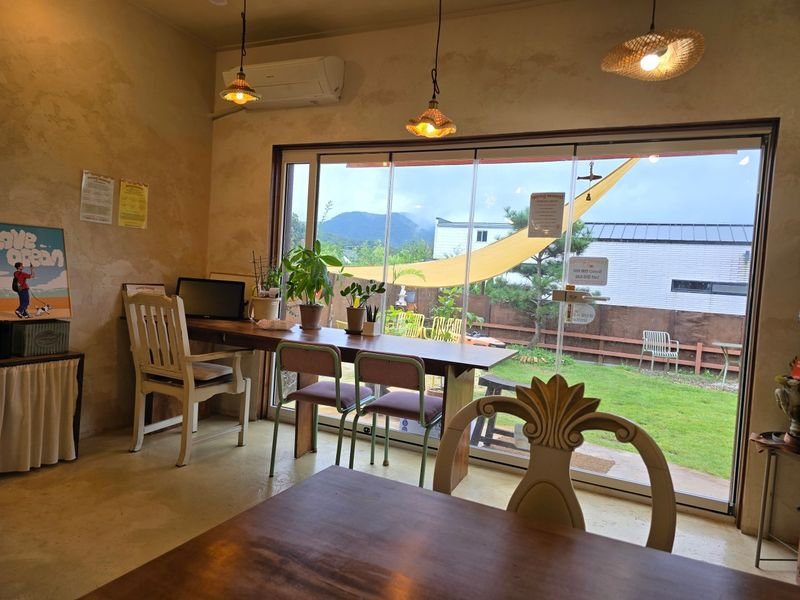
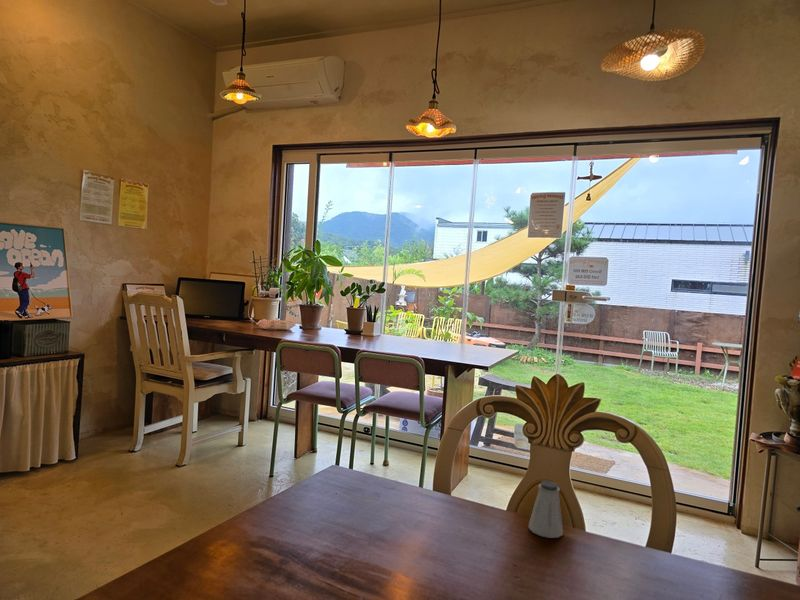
+ saltshaker [528,480,564,539]
